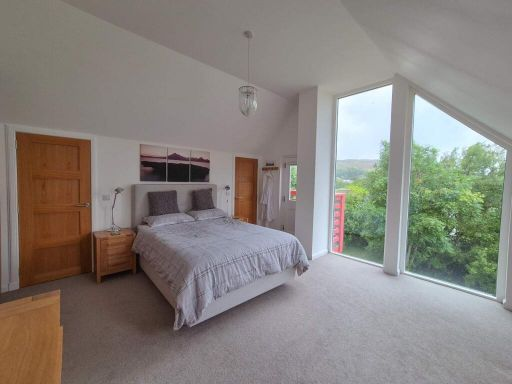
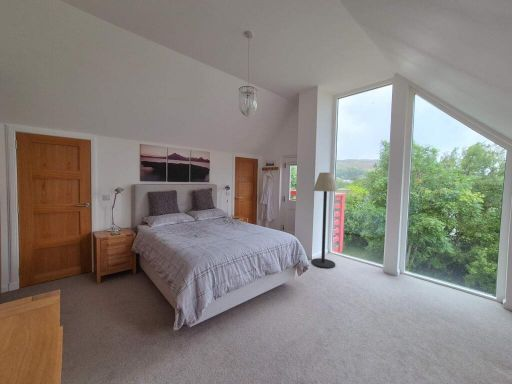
+ floor lamp [310,172,339,269]
